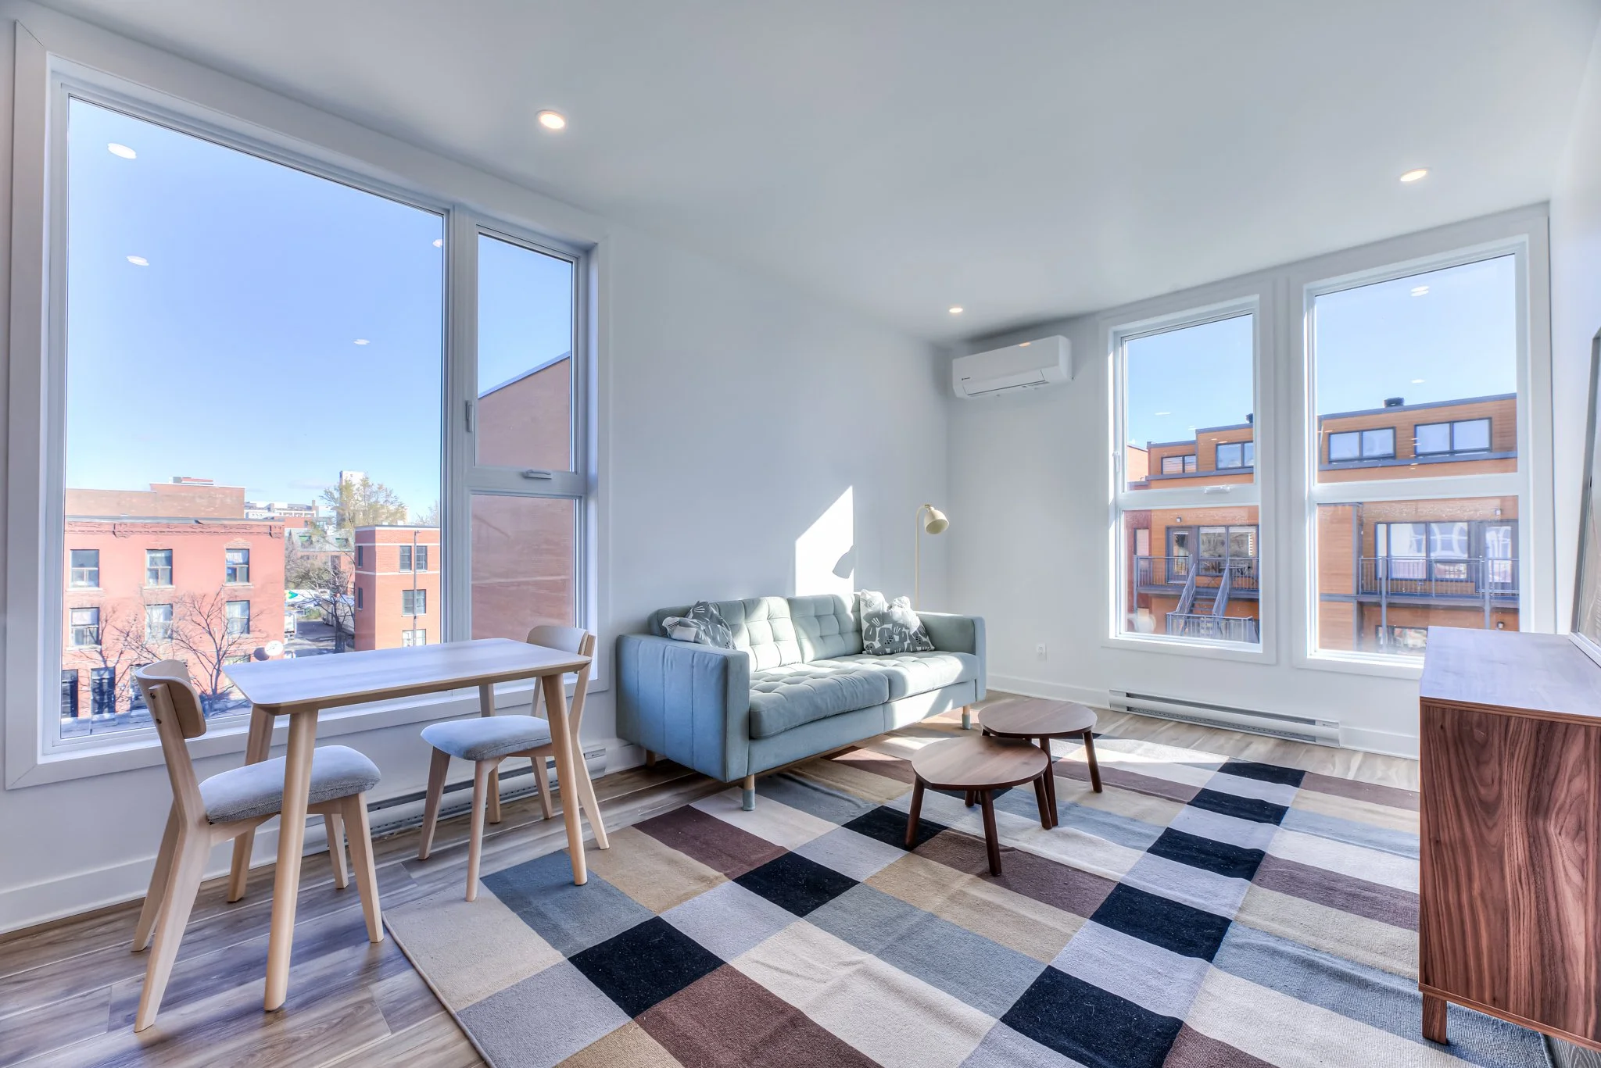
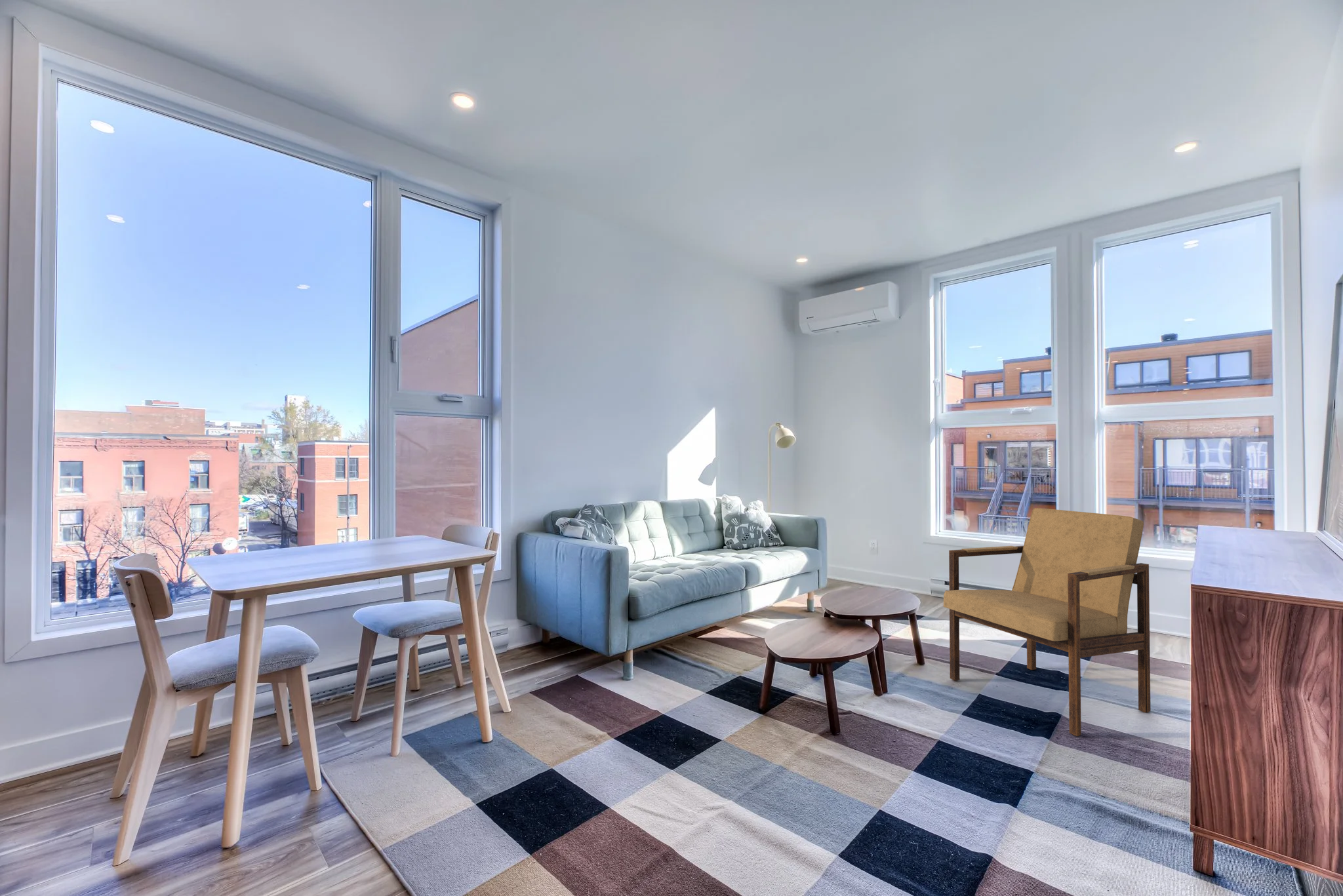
+ armchair [943,507,1152,737]
